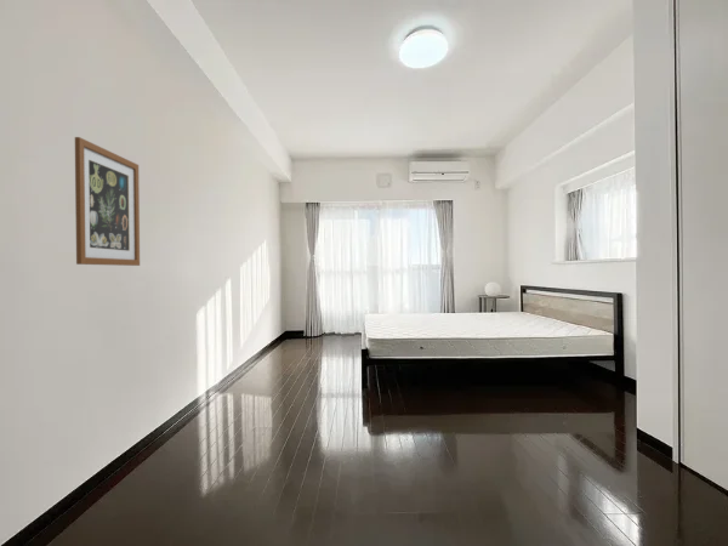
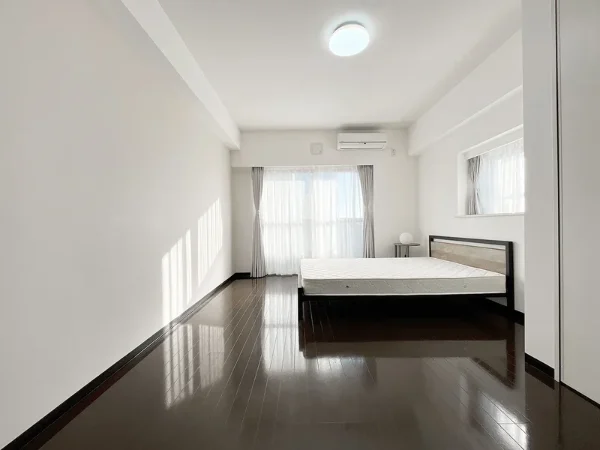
- wall art [74,136,141,267]
